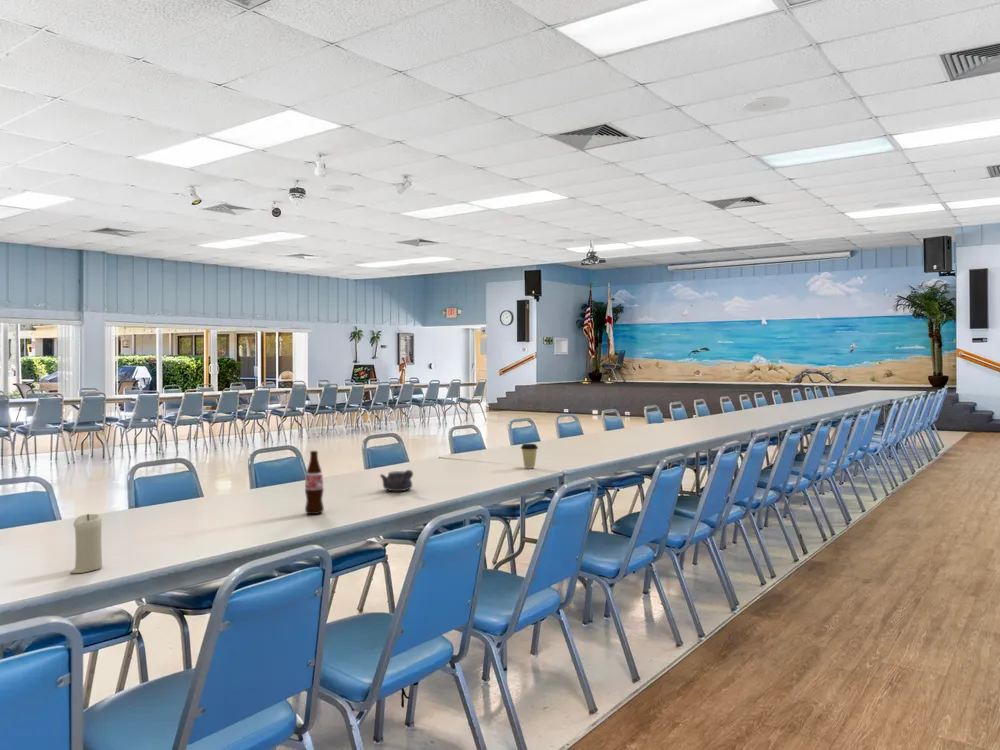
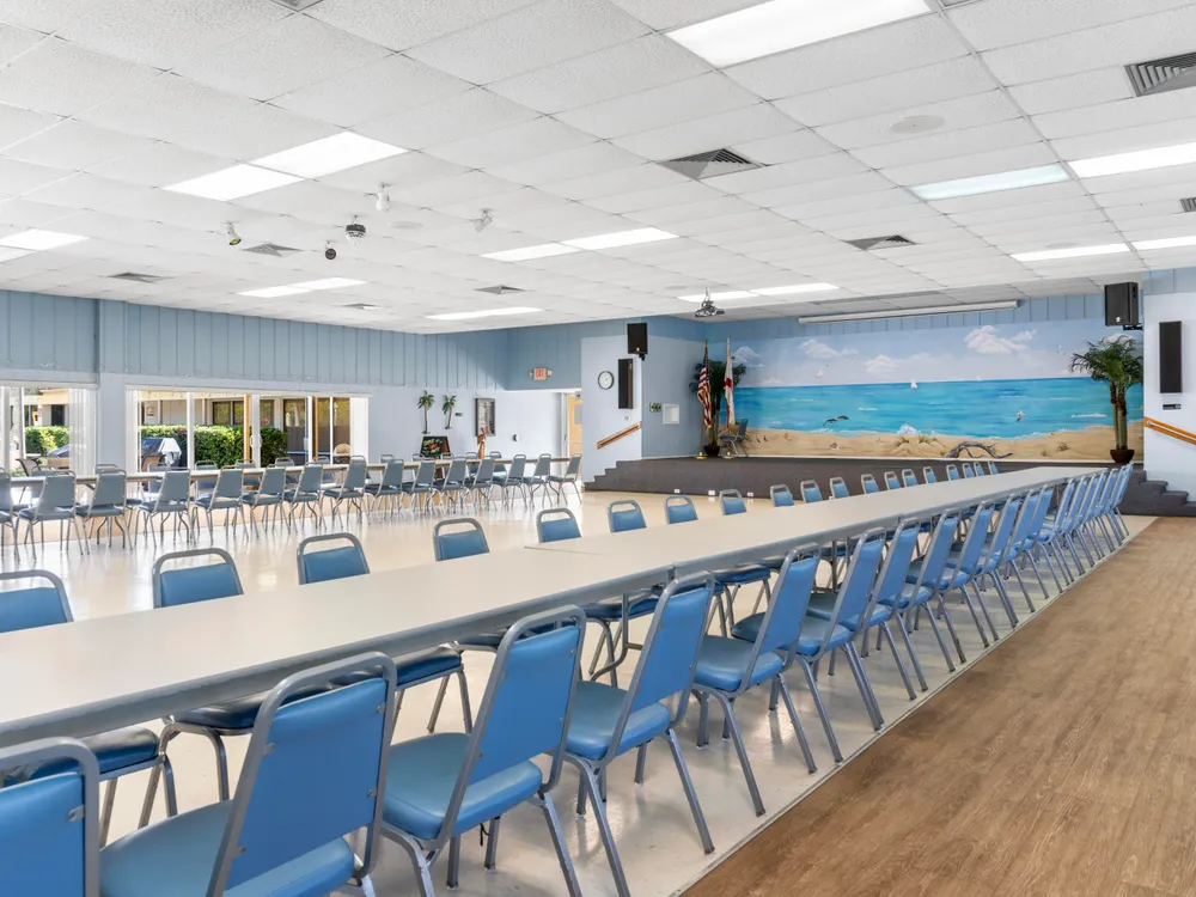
- teapot [379,469,414,492]
- coffee cup [520,443,539,469]
- candle [69,513,103,574]
- bottle [304,450,325,515]
